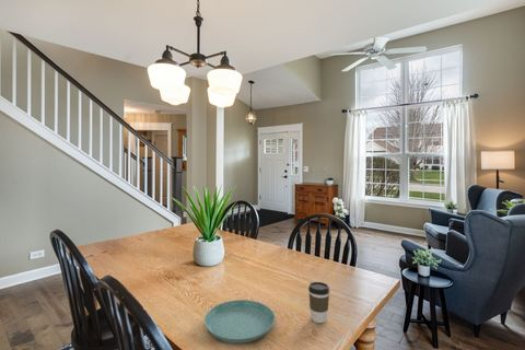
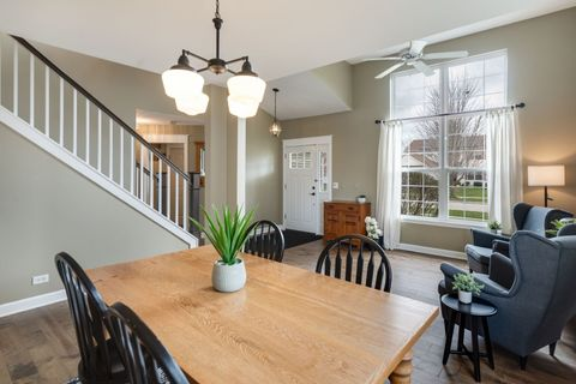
- coffee cup [307,281,330,324]
- saucer [203,299,276,345]
